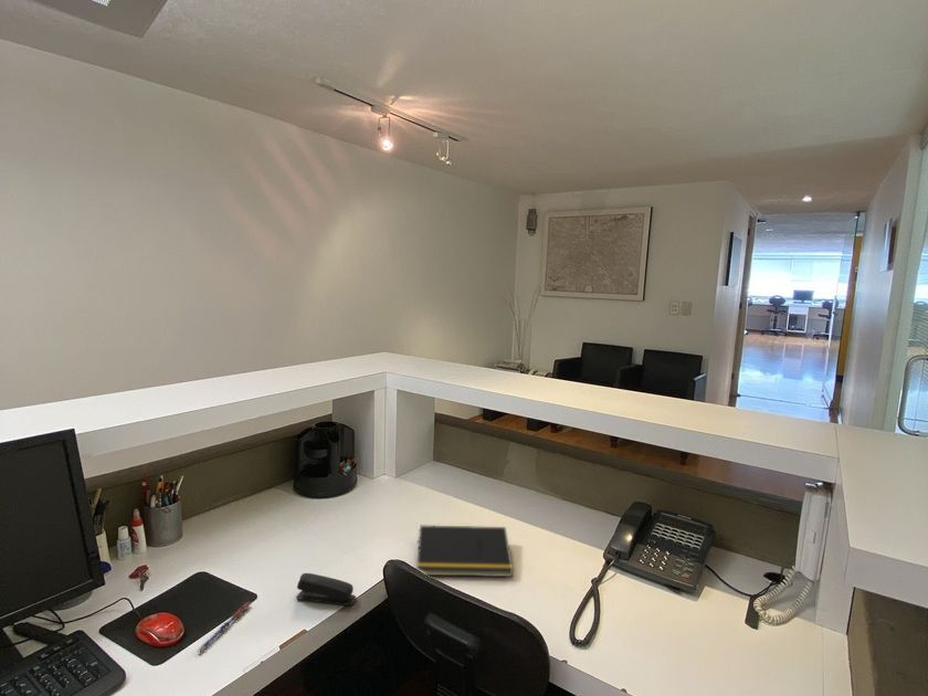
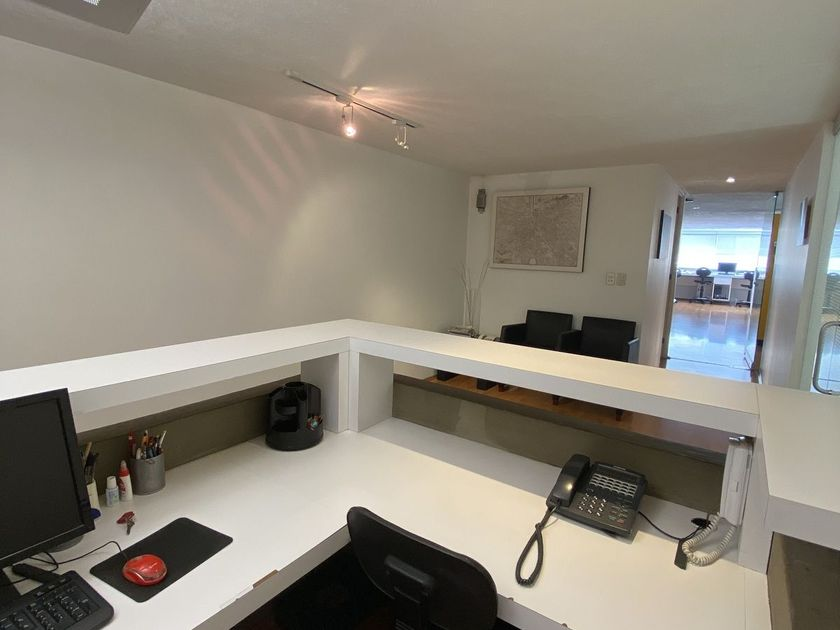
- pen [196,600,252,653]
- stapler [295,572,357,607]
- notepad [415,524,514,578]
